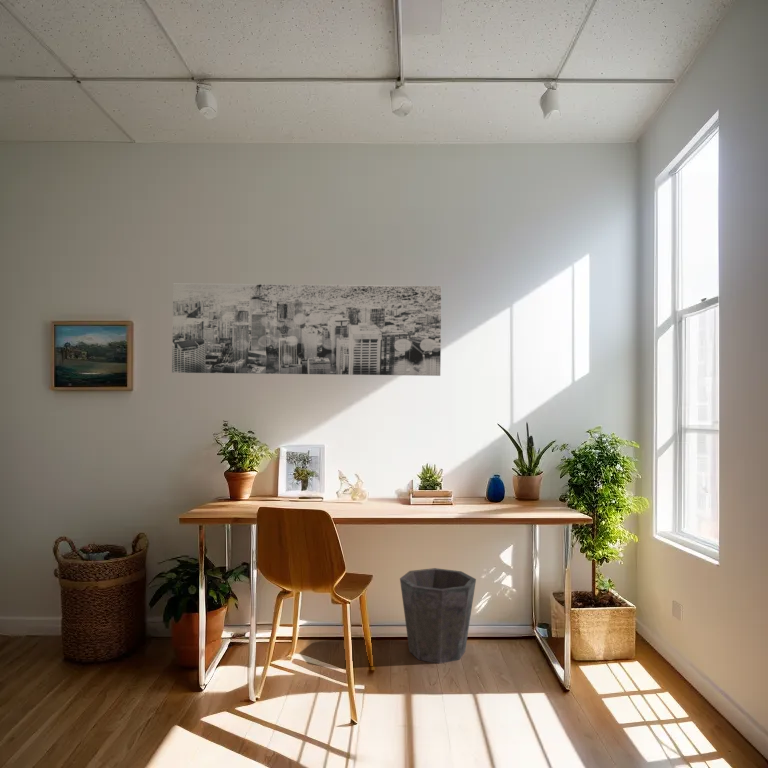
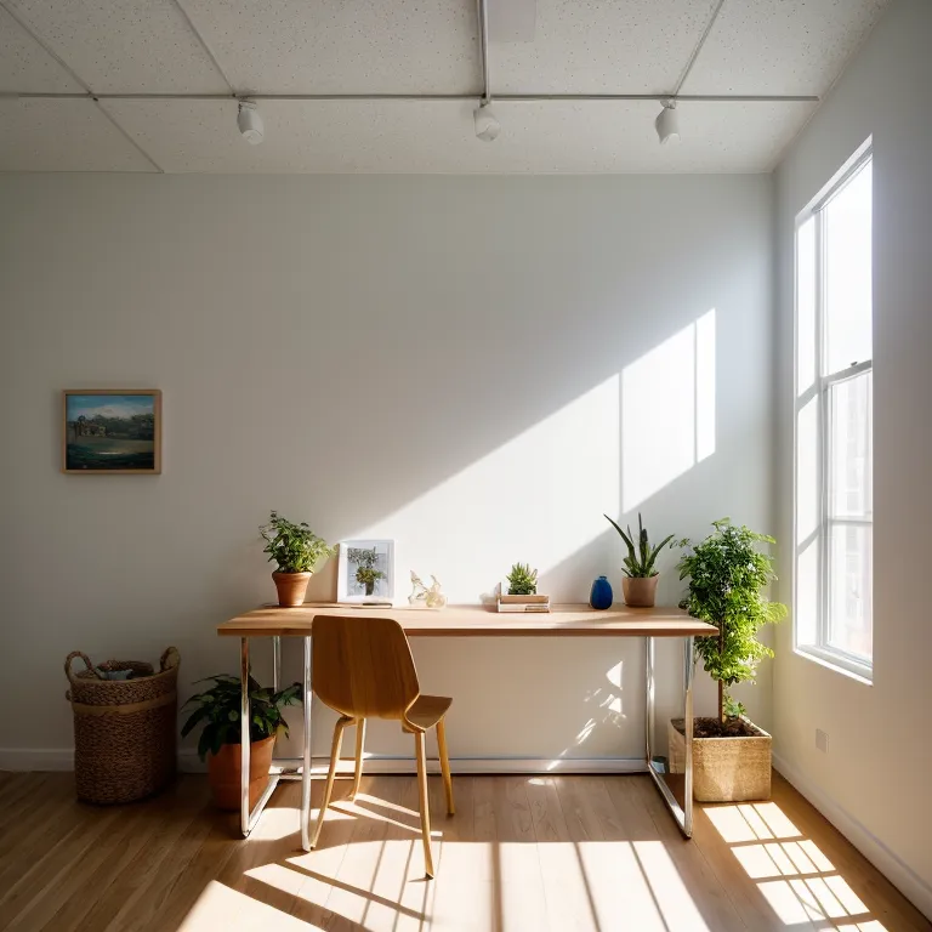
- waste bin [399,567,477,664]
- wall art [171,282,442,377]
